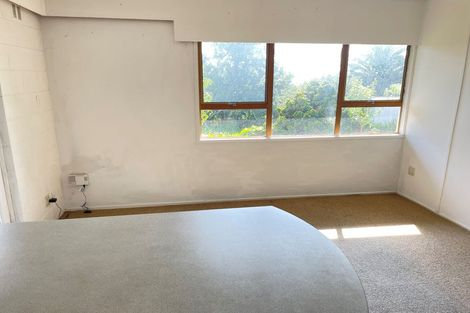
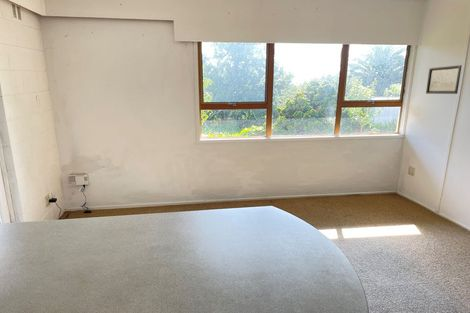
+ wall art [425,64,463,95]
